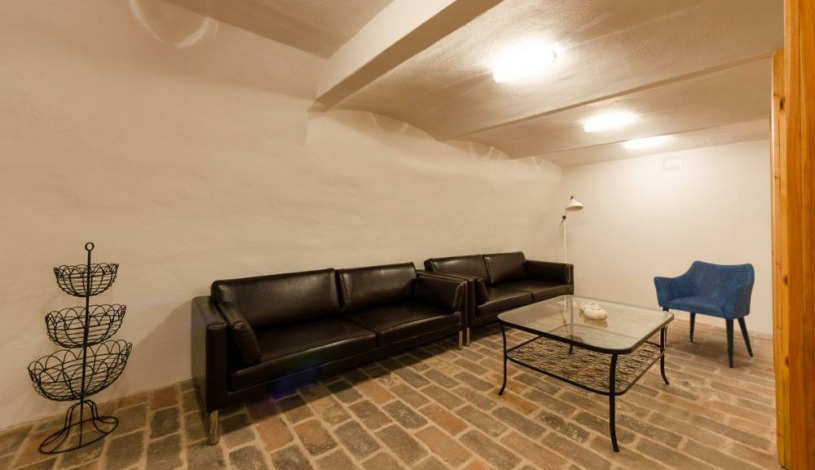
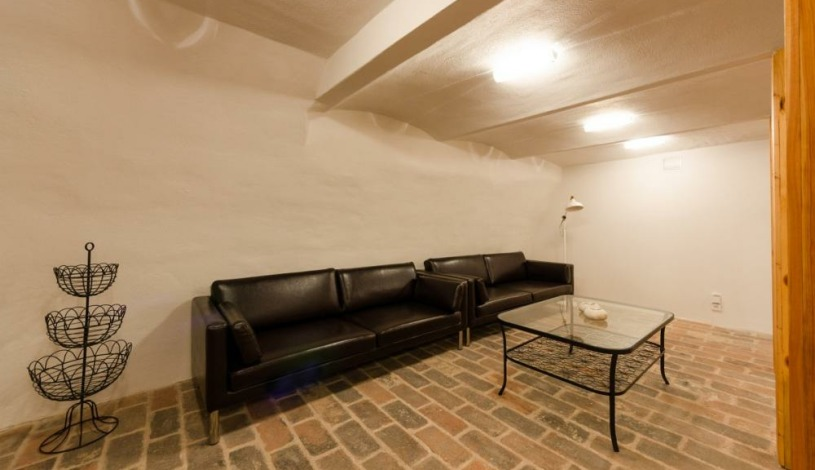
- armchair [652,260,756,368]
